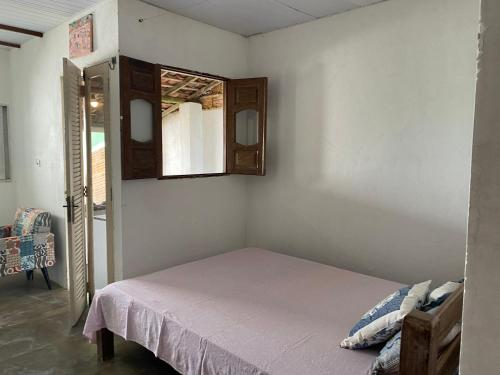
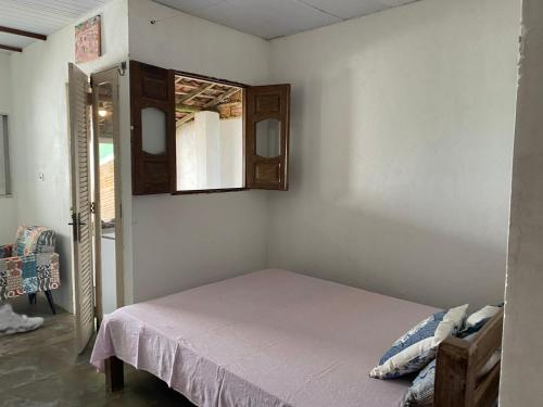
+ sneaker [0,302,45,336]
